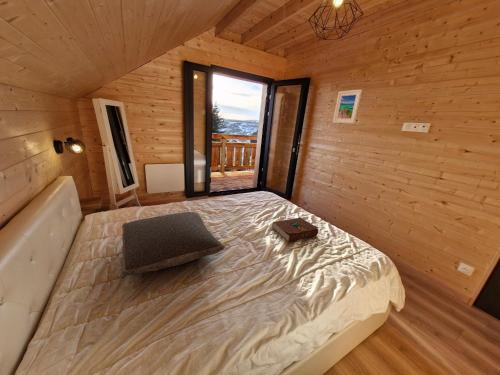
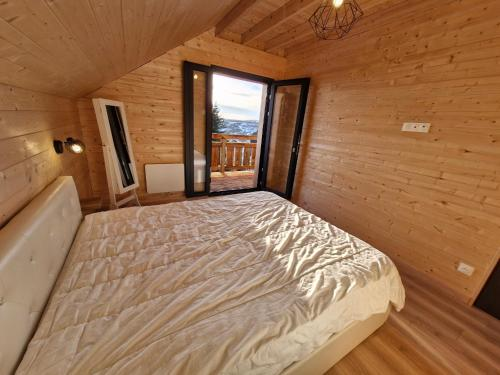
- pillow [121,211,226,276]
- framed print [332,88,363,125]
- book [271,217,319,243]
